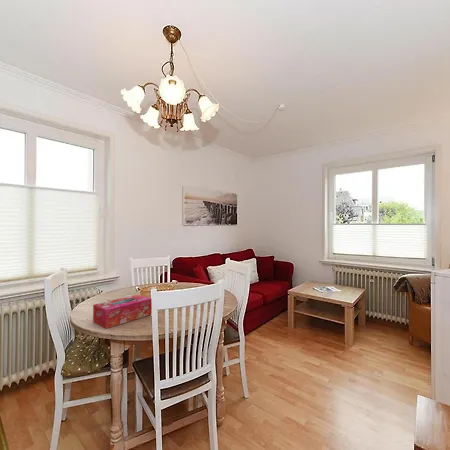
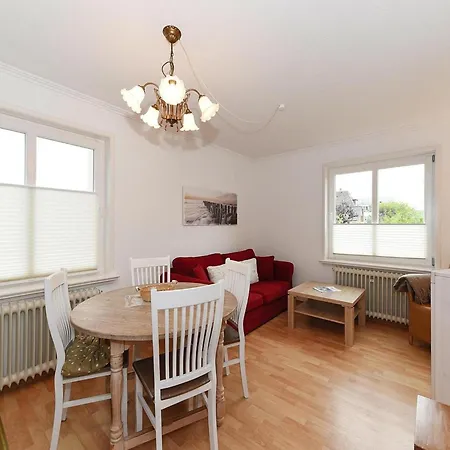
- tissue box [92,293,152,329]
